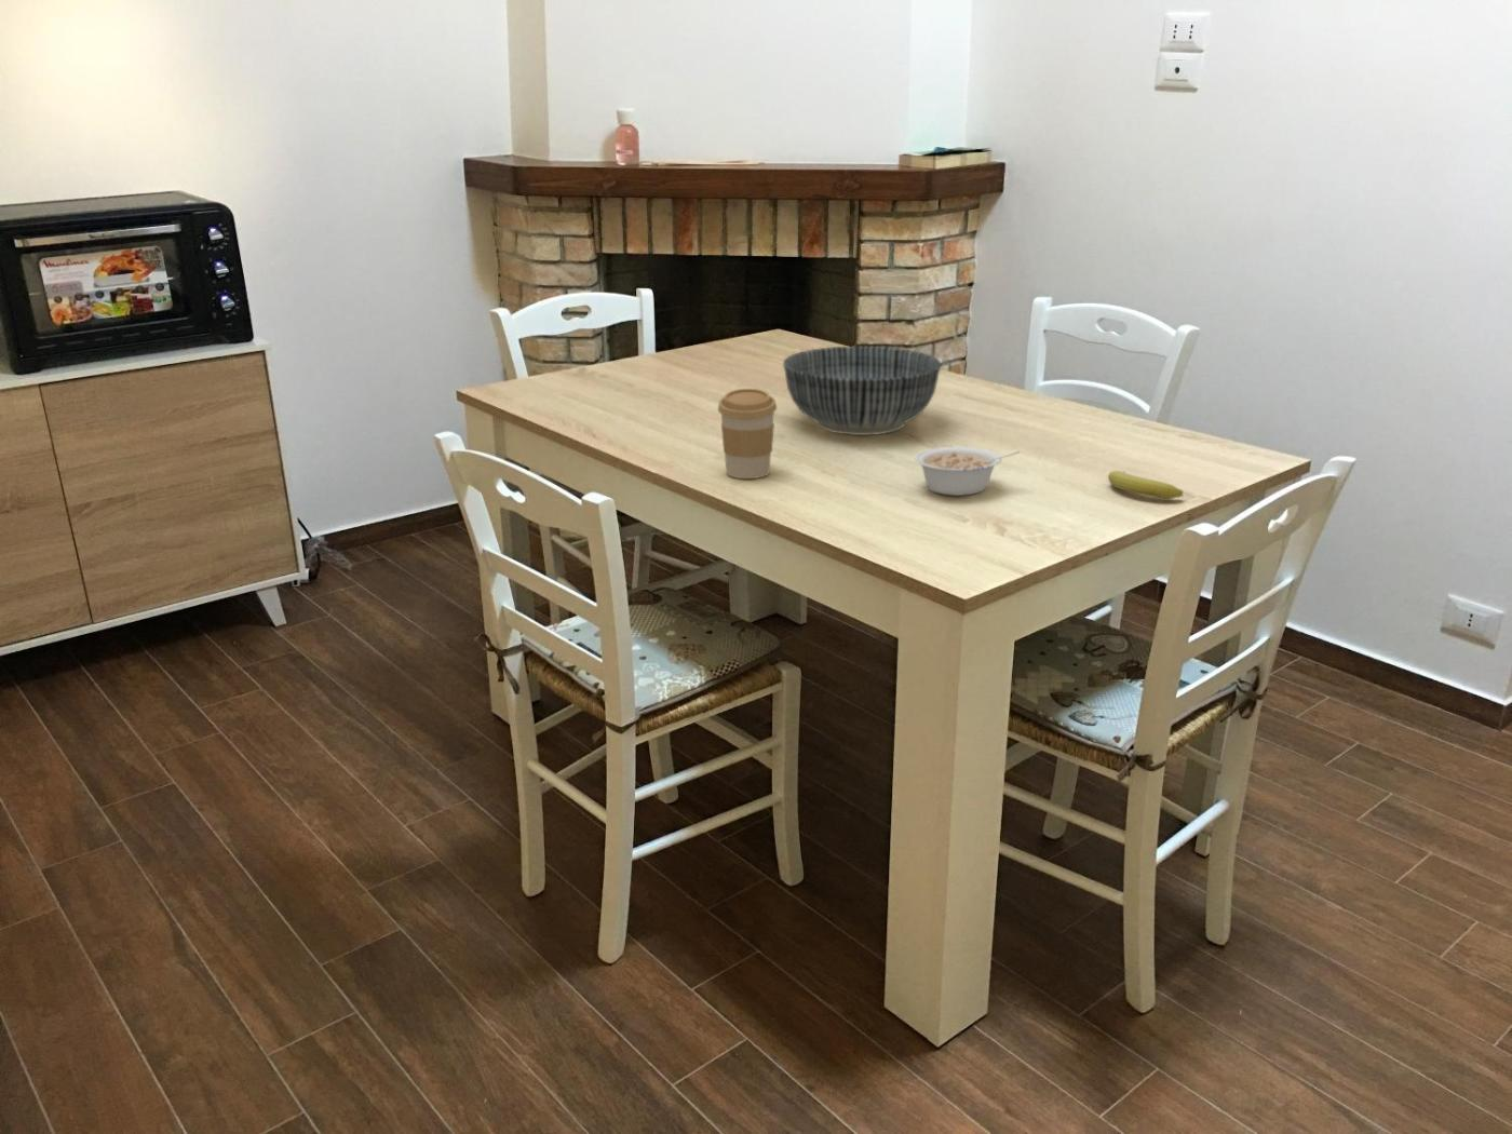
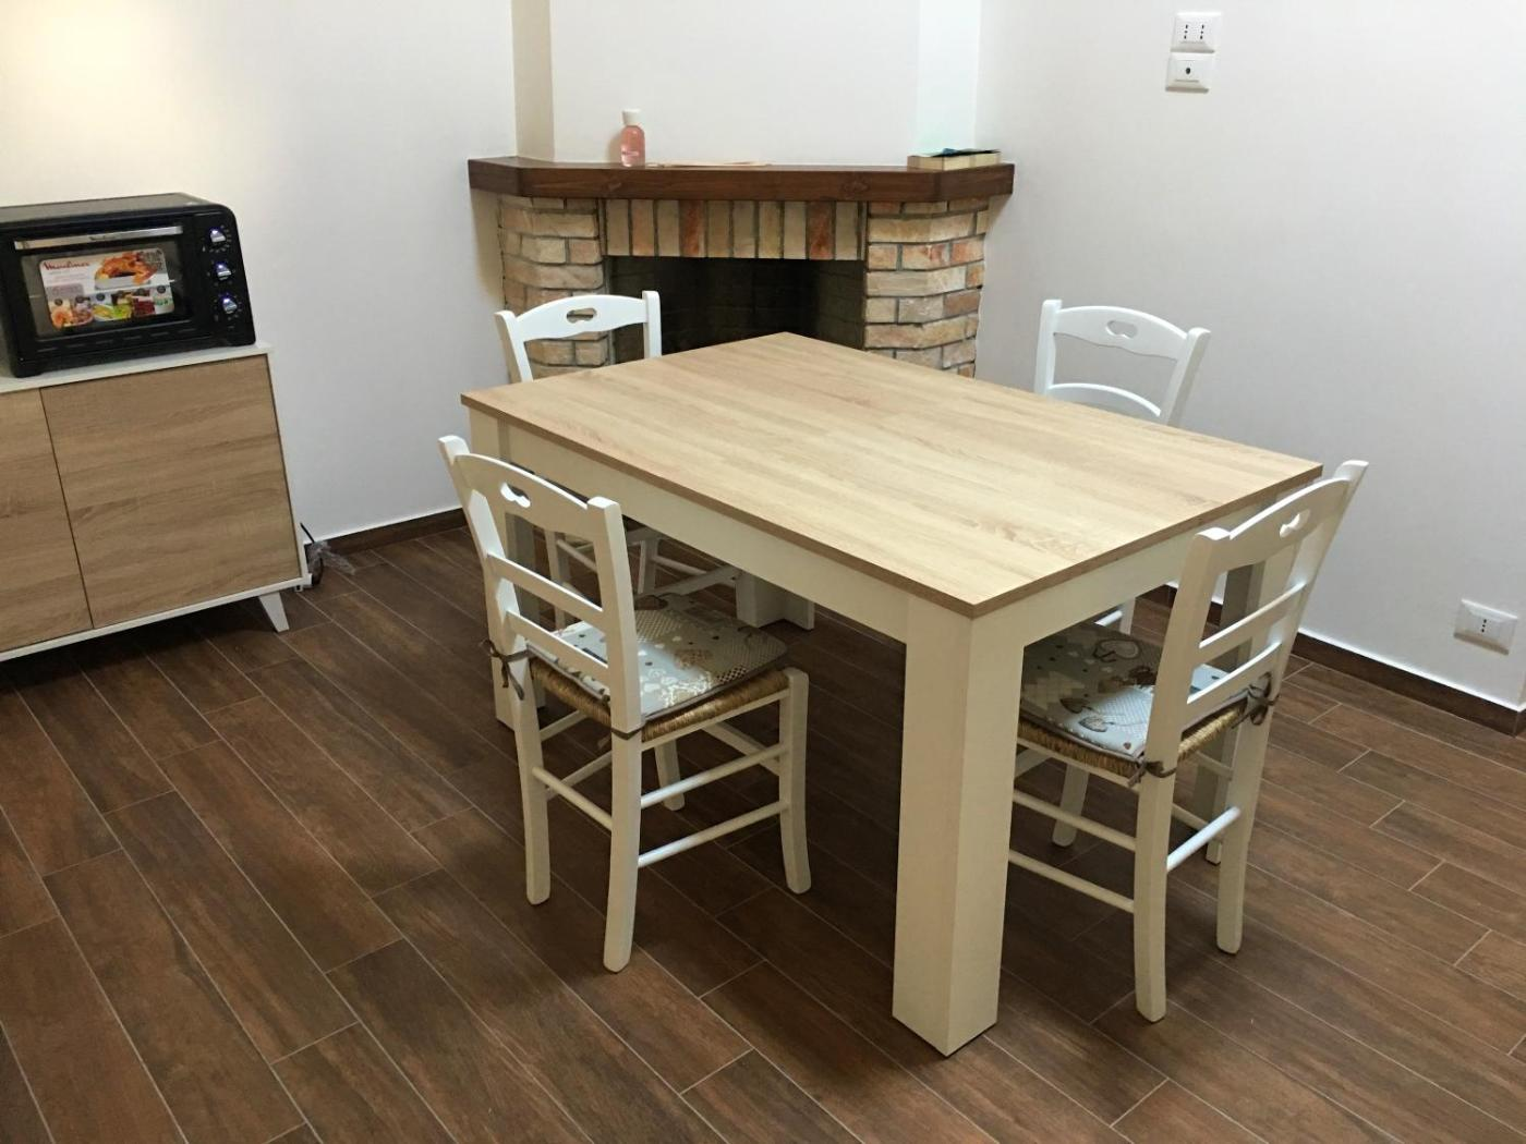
- fruit [1107,469,1185,500]
- legume [914,446,1021,497]
- coffee cup [717,387,777,480]
- bowl [782,344,942,436]
